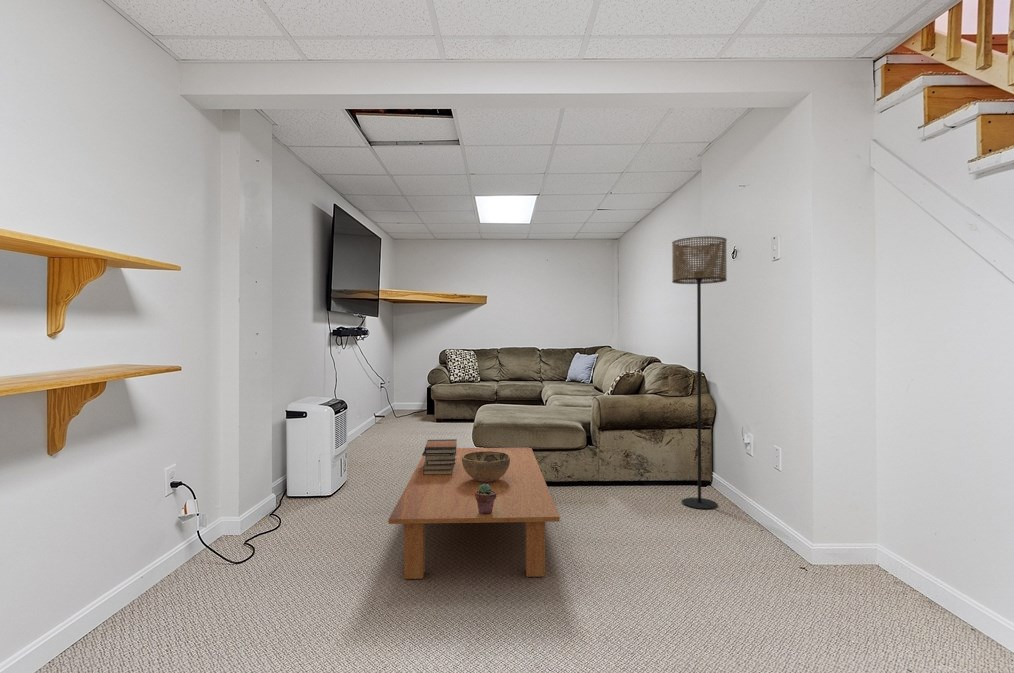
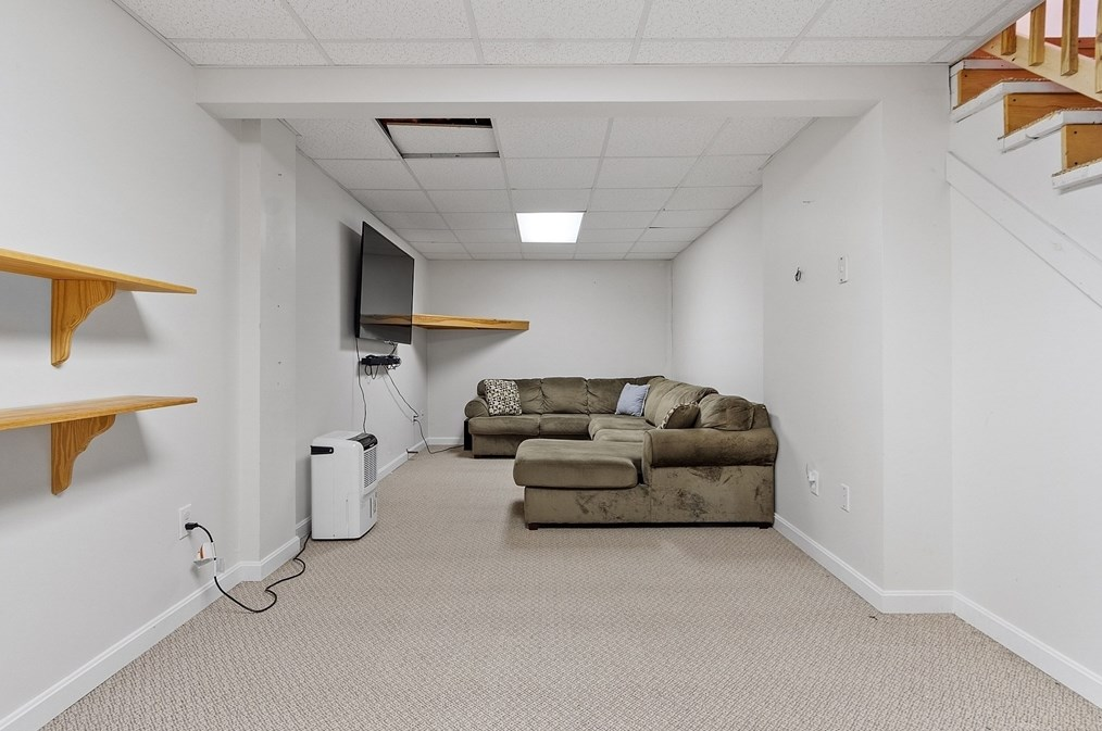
- book stack [421,438,458,475]
- floor lamp [671,235,728,510]
- coffee table [388,447,561,580]
- decorative bowl [462,451,510,482]
- potted succulent [475,484,497,515]
